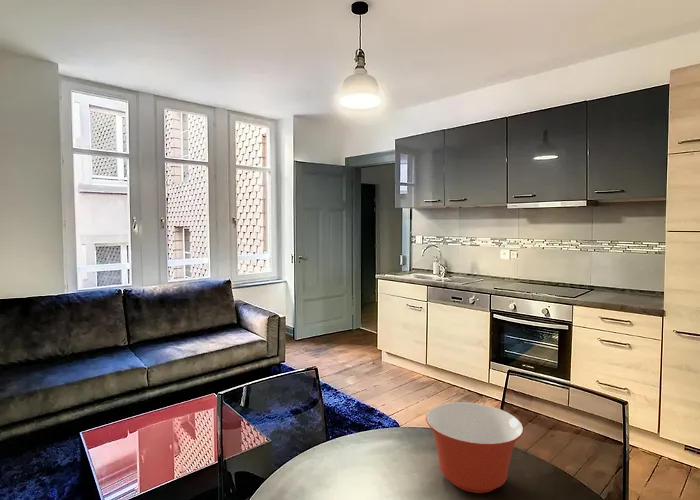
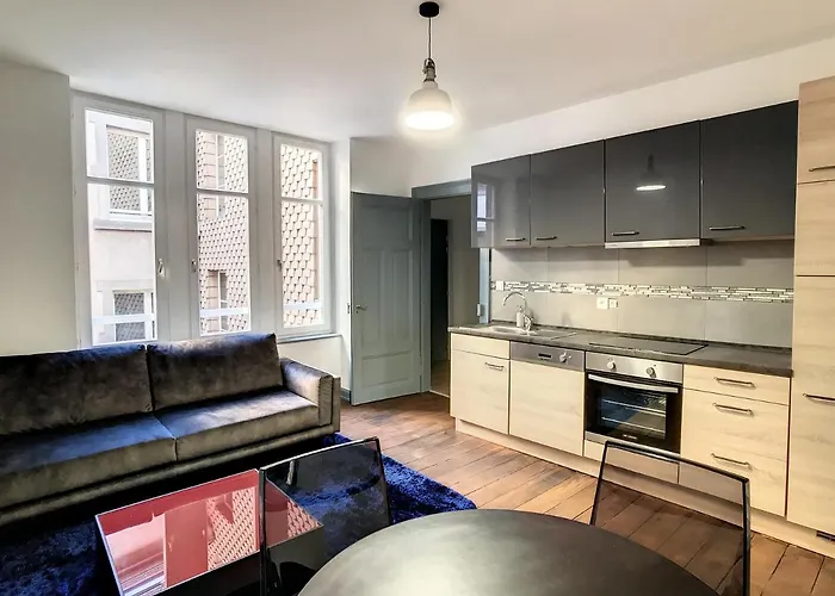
- mixing bowl [425,401,525,494]
